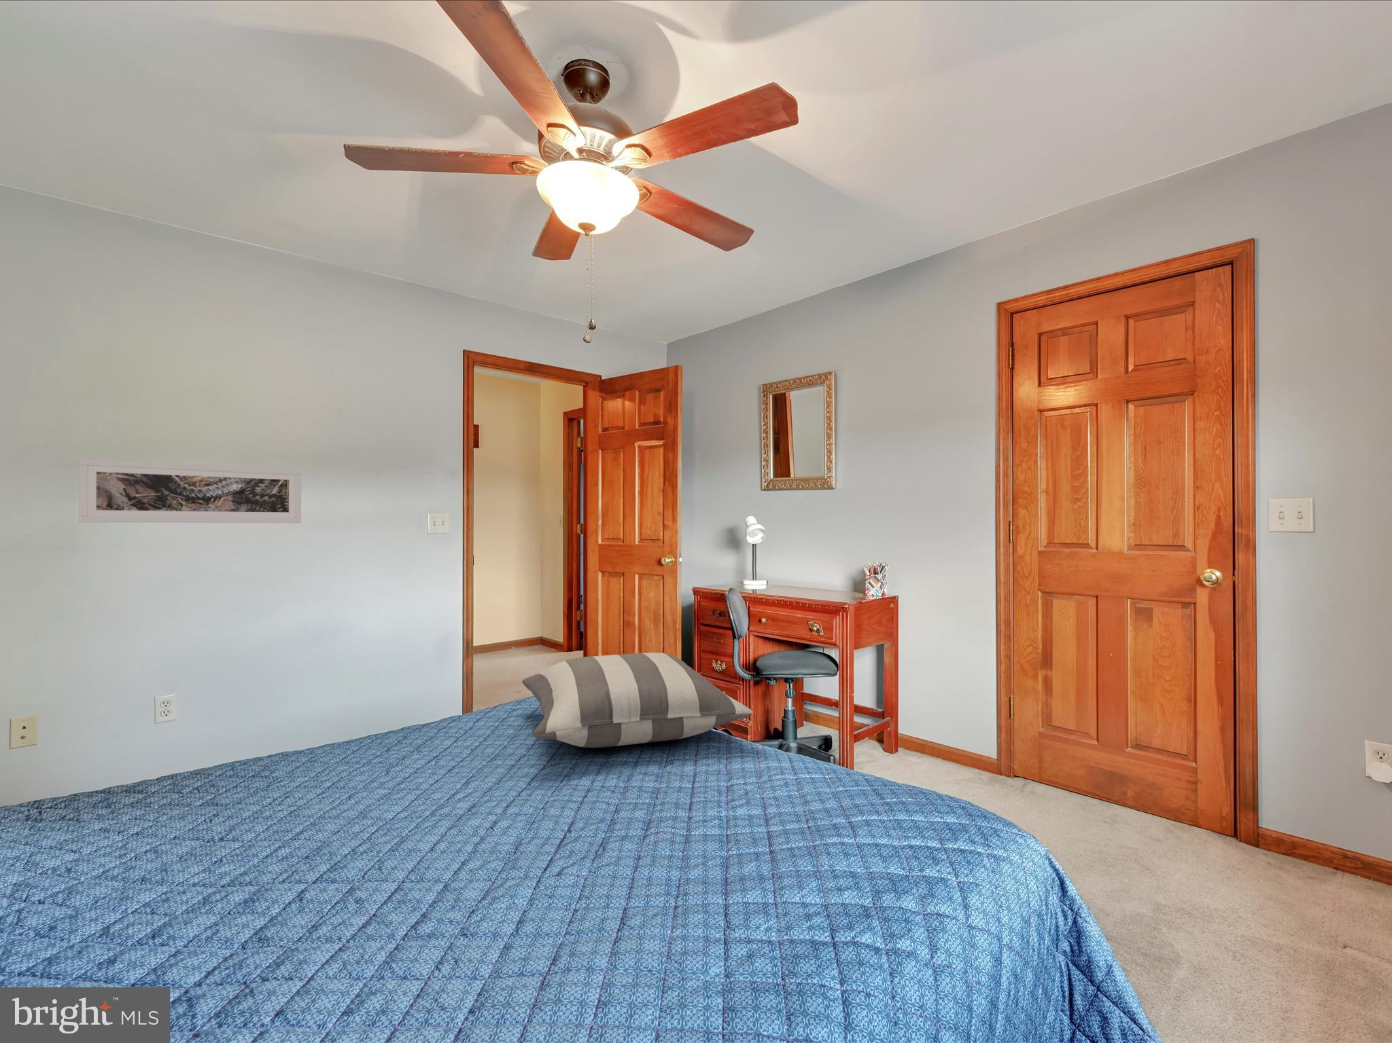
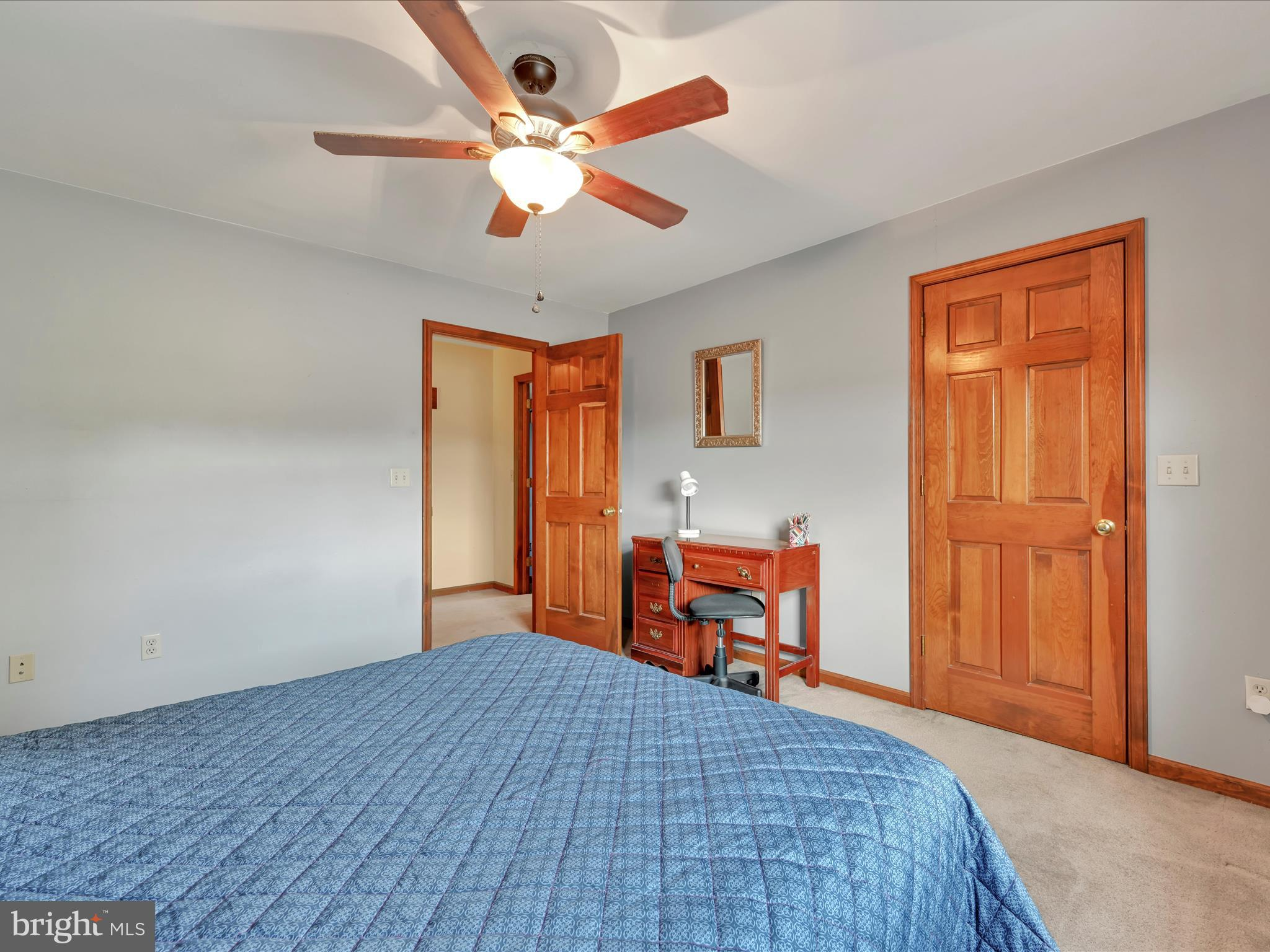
- pillow [522,652,754,748]
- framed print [78,458,301,524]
